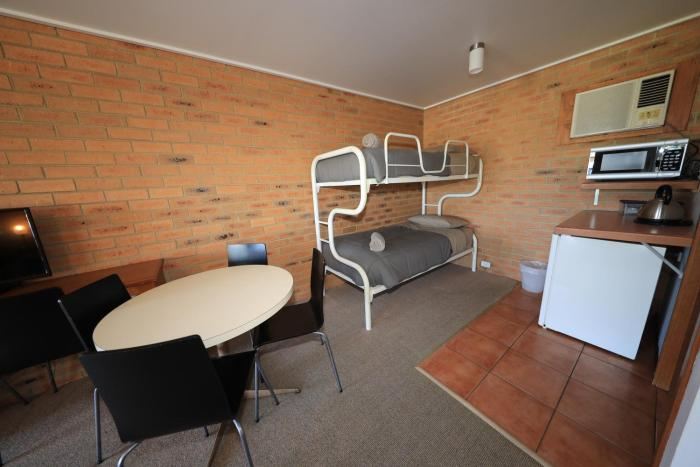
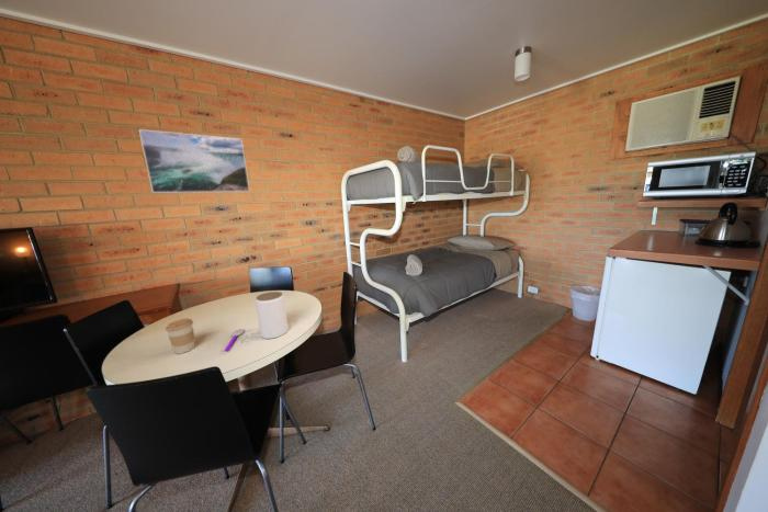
+ spoon [224,328,246,352]
+ jar [255,291,290,340]
+ coffee cup [165,317,195,355]
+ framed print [138,128,251,194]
